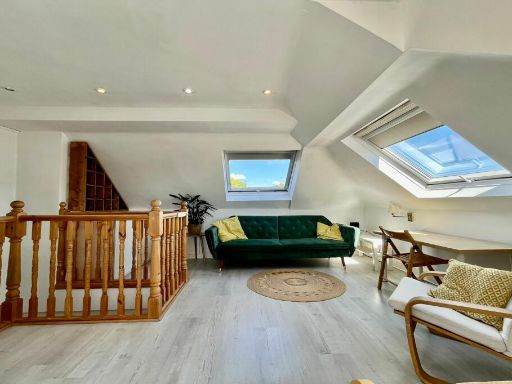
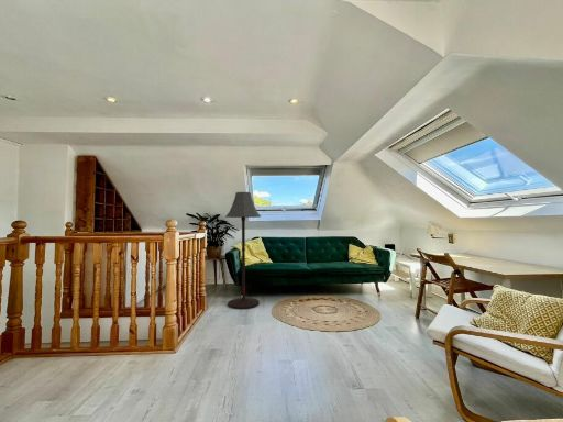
+ floor lamp [224,191,262,310]
